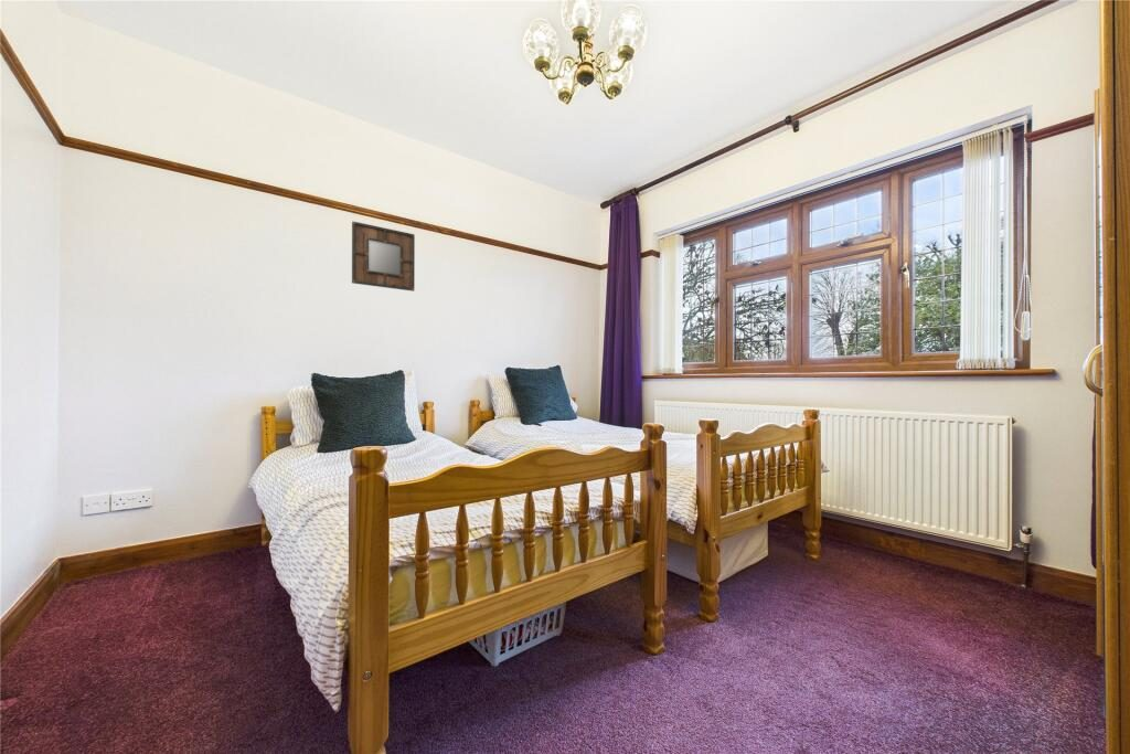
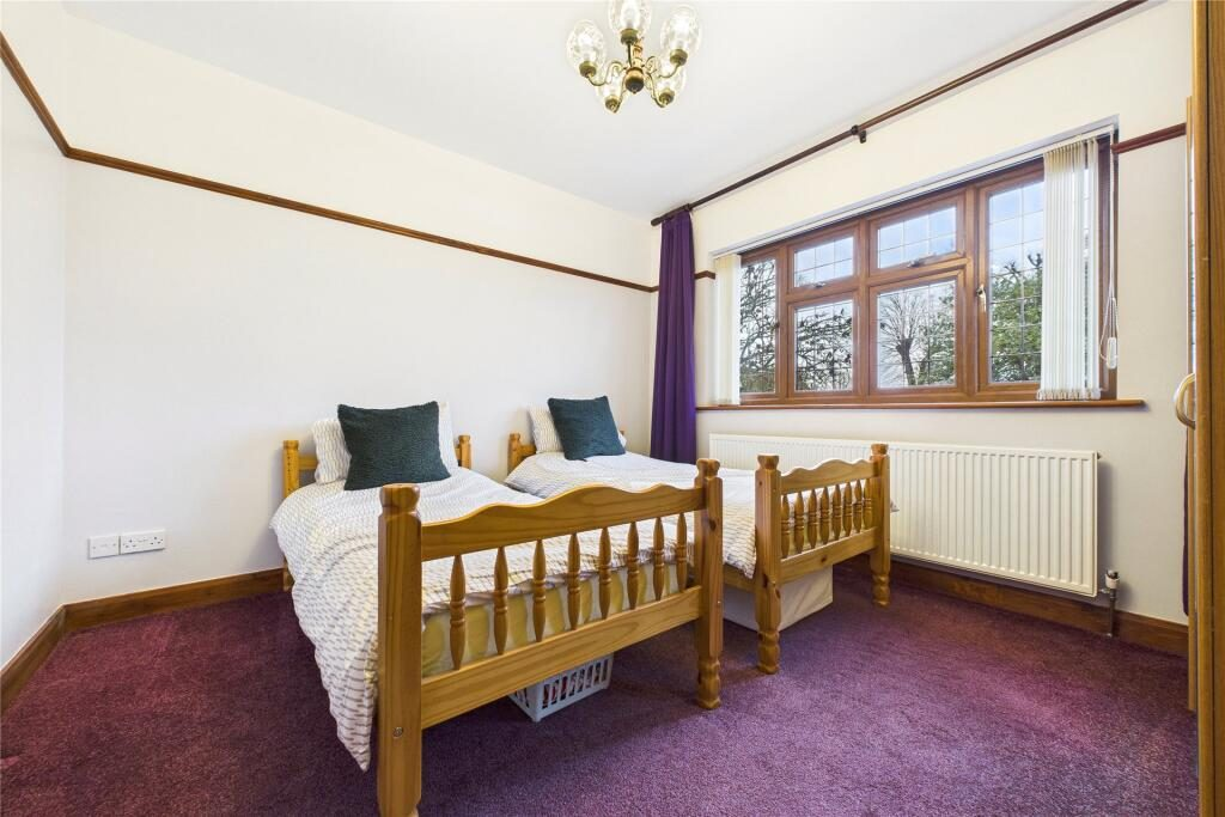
- home mirror [351,221,416,293]
